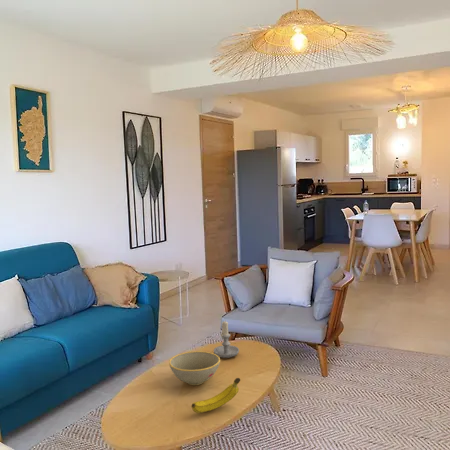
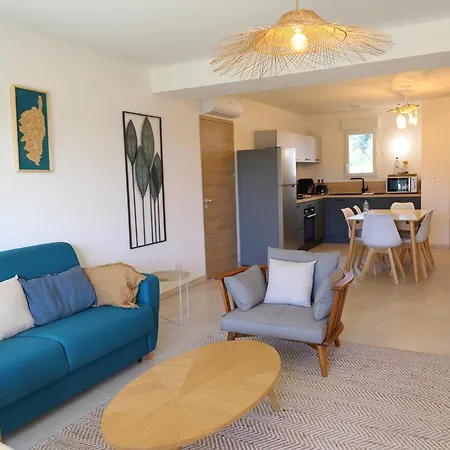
- candle [213,319,240,359]
- bowl [168,350,221,386]
- fruit [190,377,241,414]
